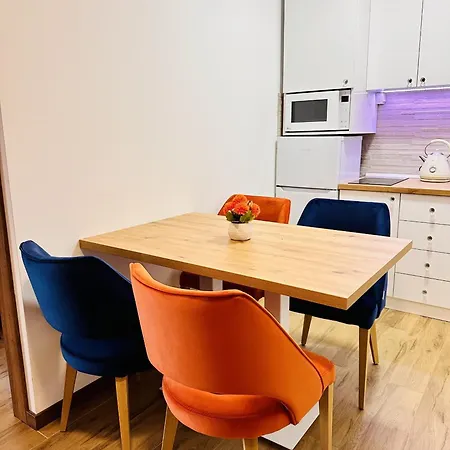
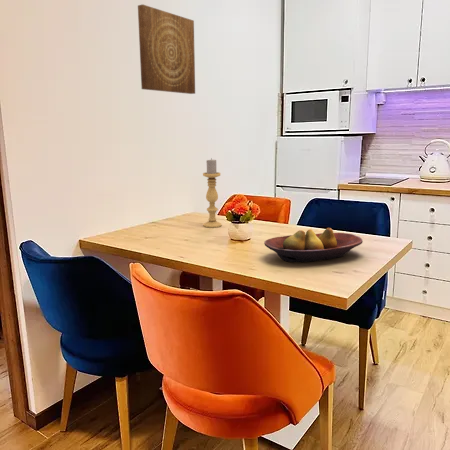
+ wall art [137,3,196,95]
+ candle holder [202,157,223,229]
+ fruit bowl [263,227,364,263]
